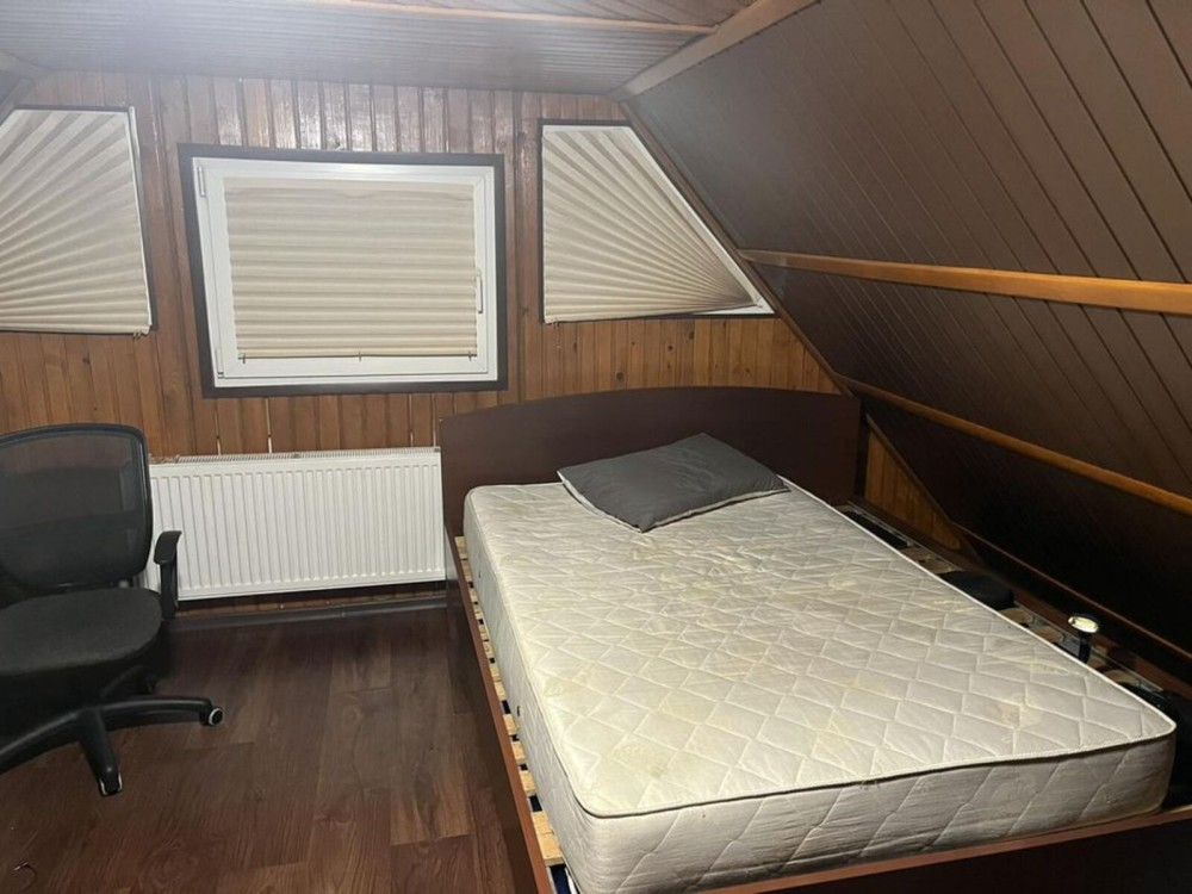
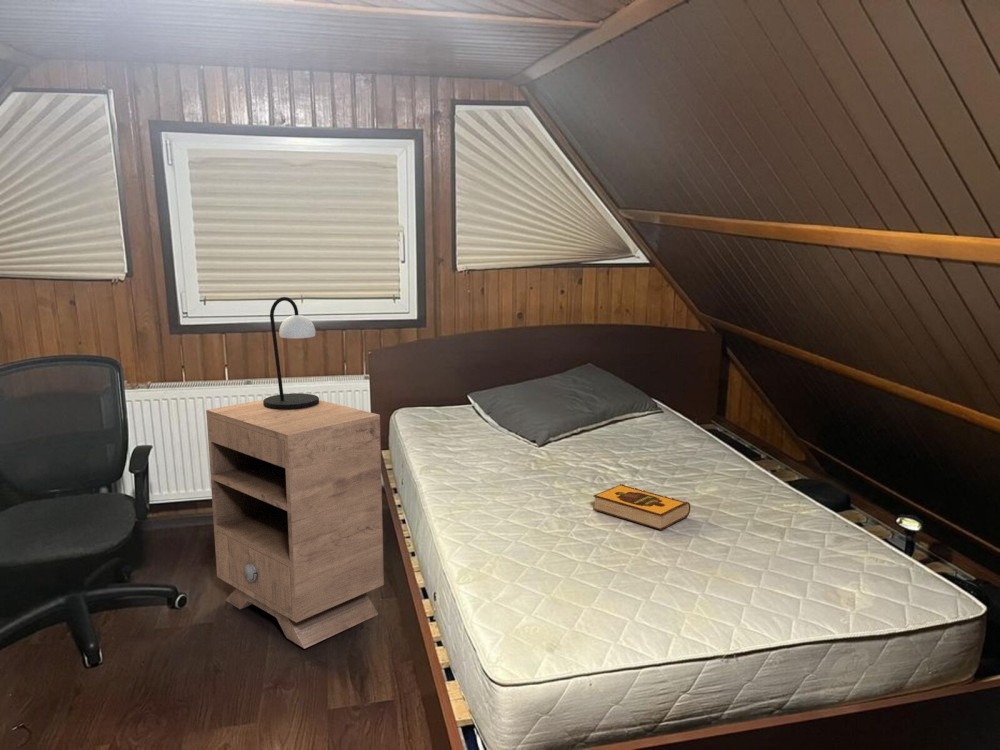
+ hardback book [592,483,691,531]
+ table lamp [263,296,320,410]
+ nightstand [205,399,385,649]
